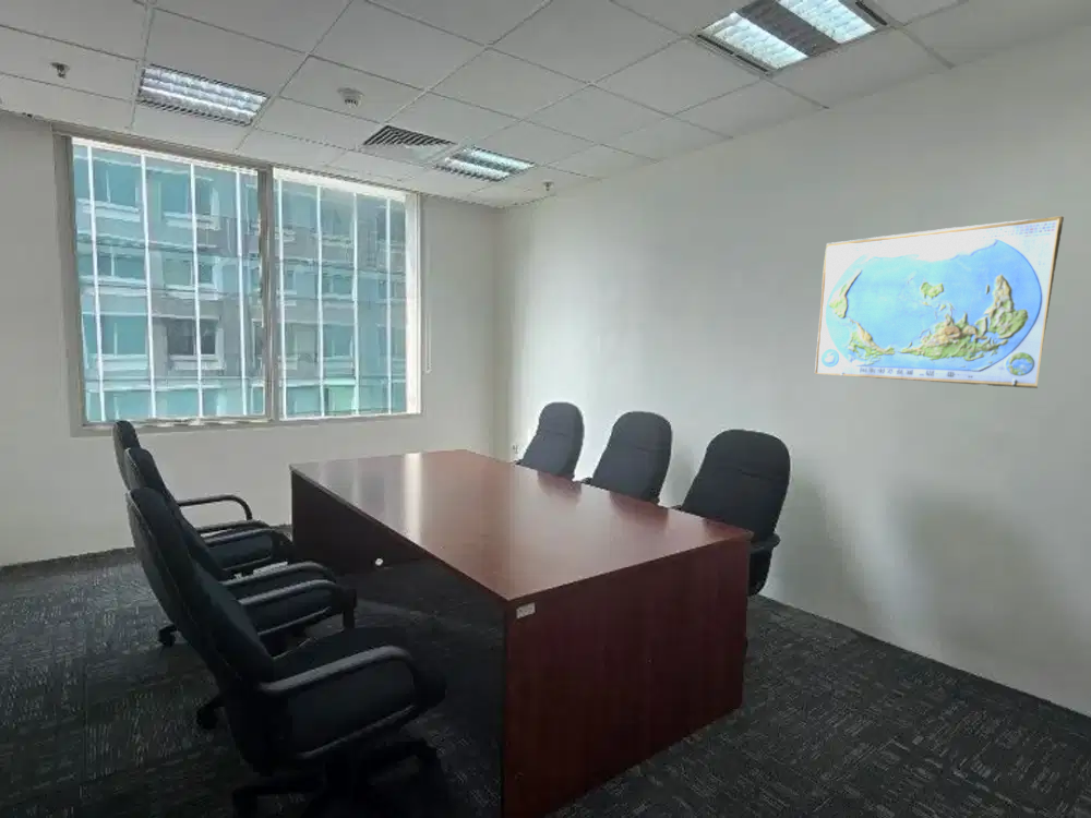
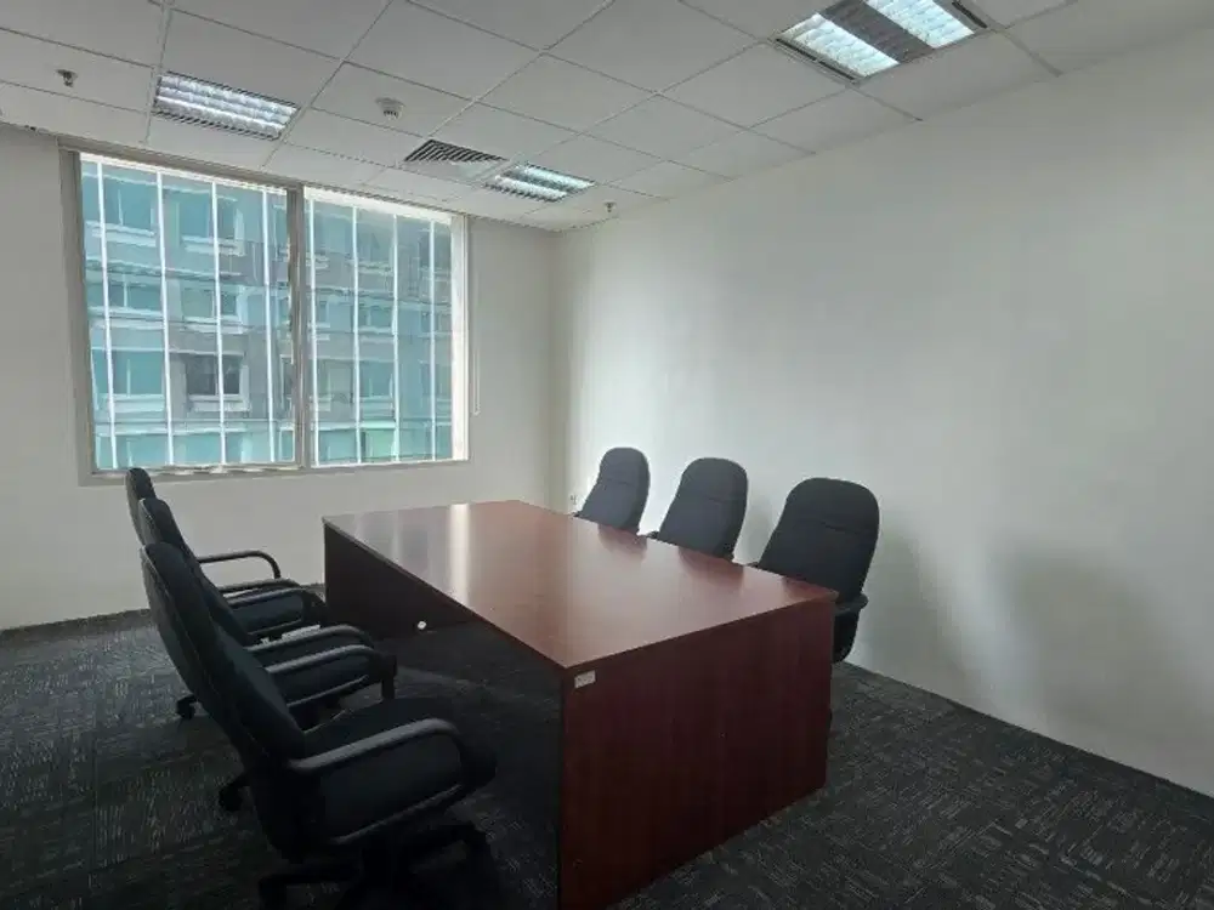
- world map [814,215,1065,389]
